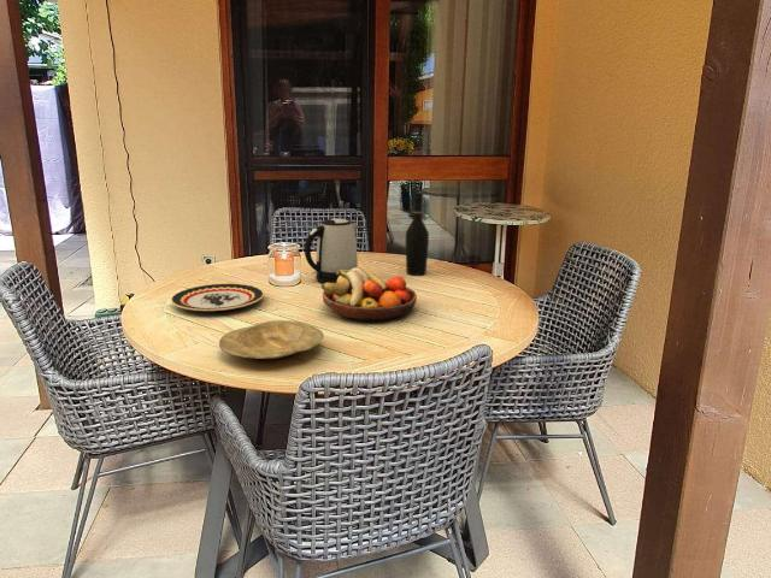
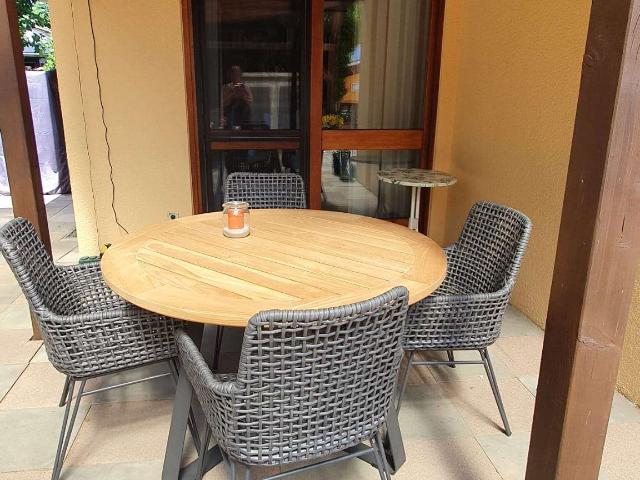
- wine bottle [405,191,430,277]
- fruit bowl [320,266,418,323]
- kettle [304,217,359,284]
- plate [170,283,265,312]
- plate [218,319,324,360]
